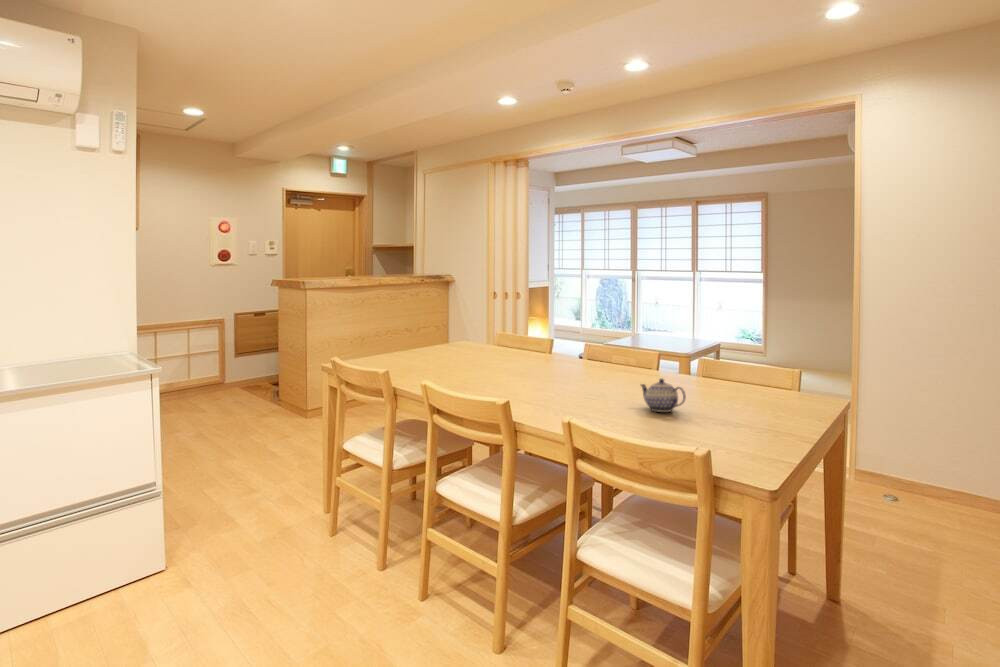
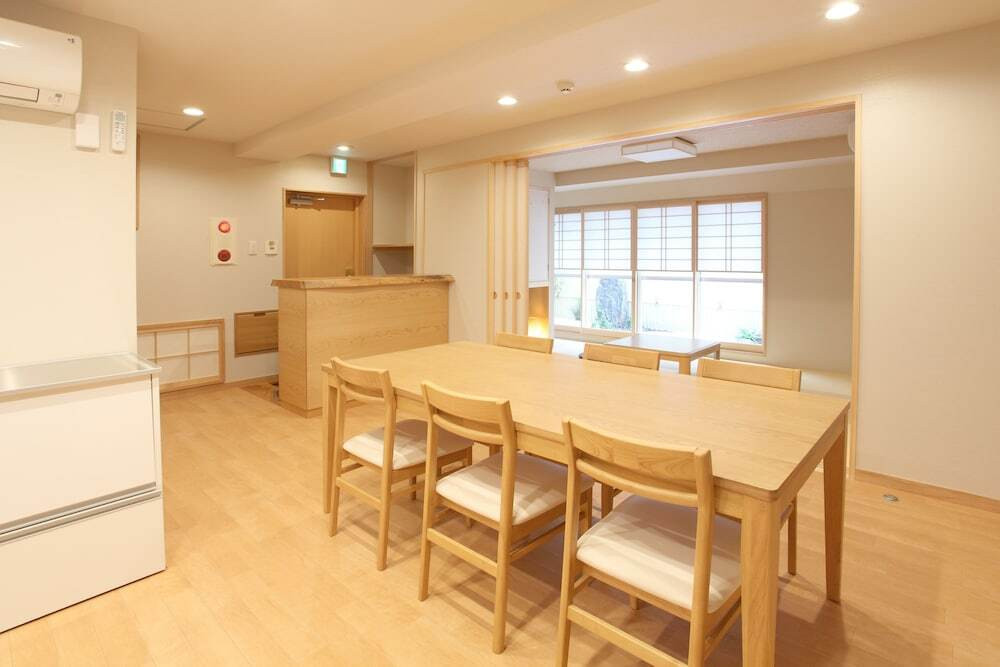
- teapot [639,377,687,413]
